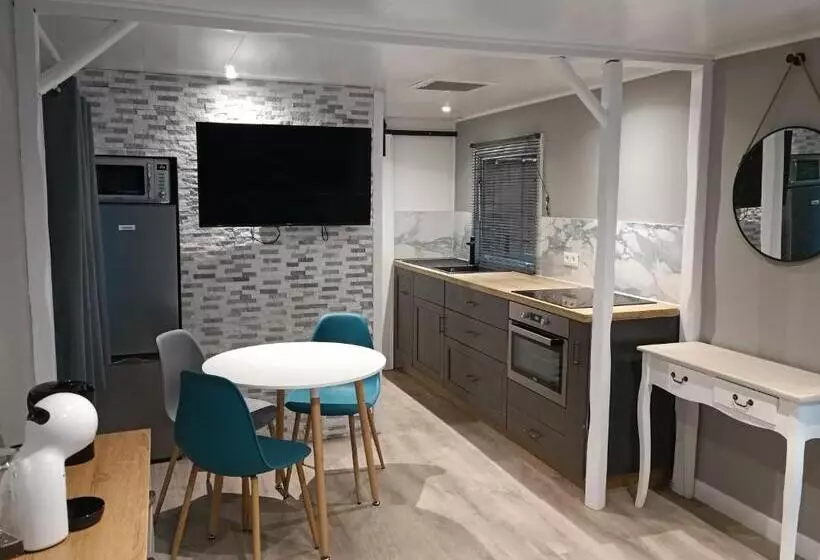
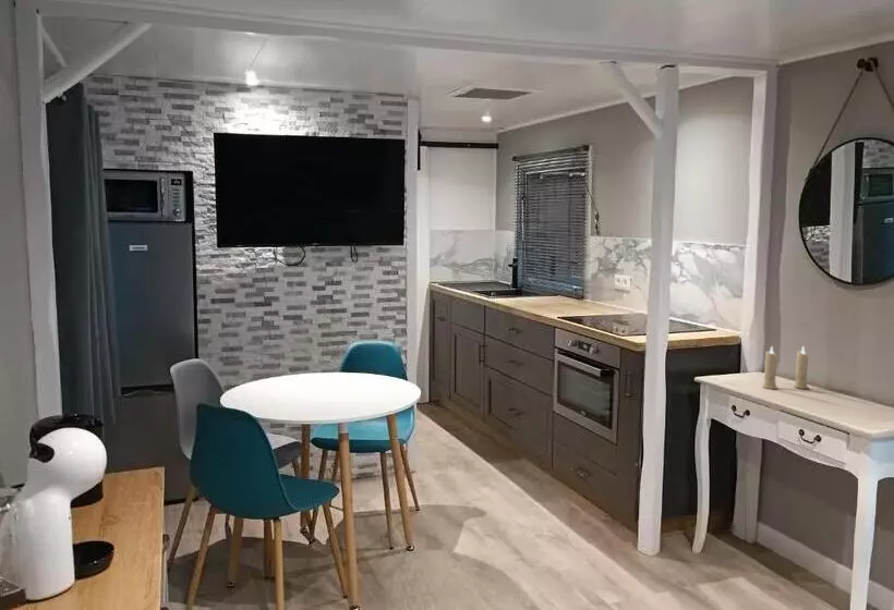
+ candle [761,345,810,390]
